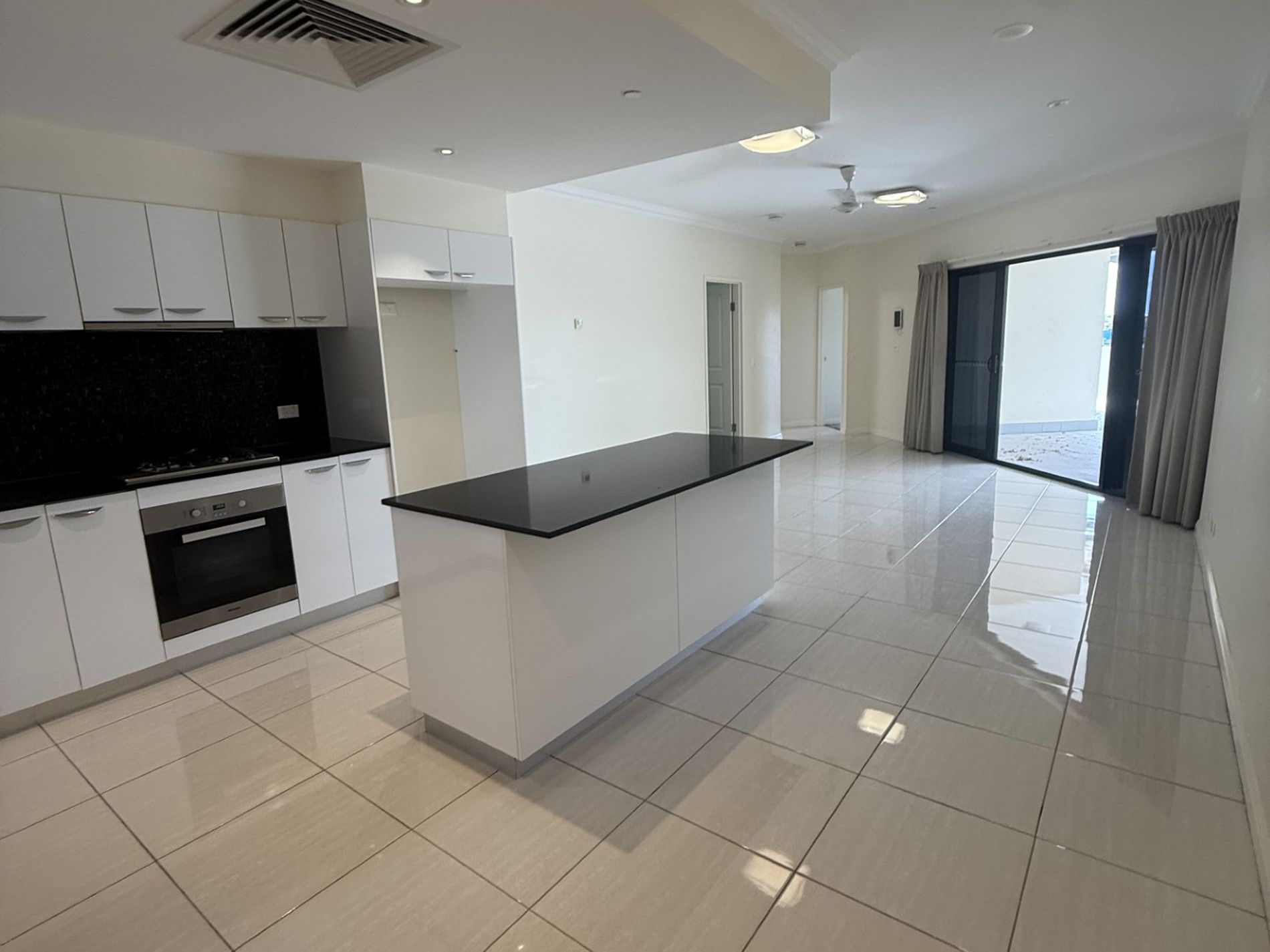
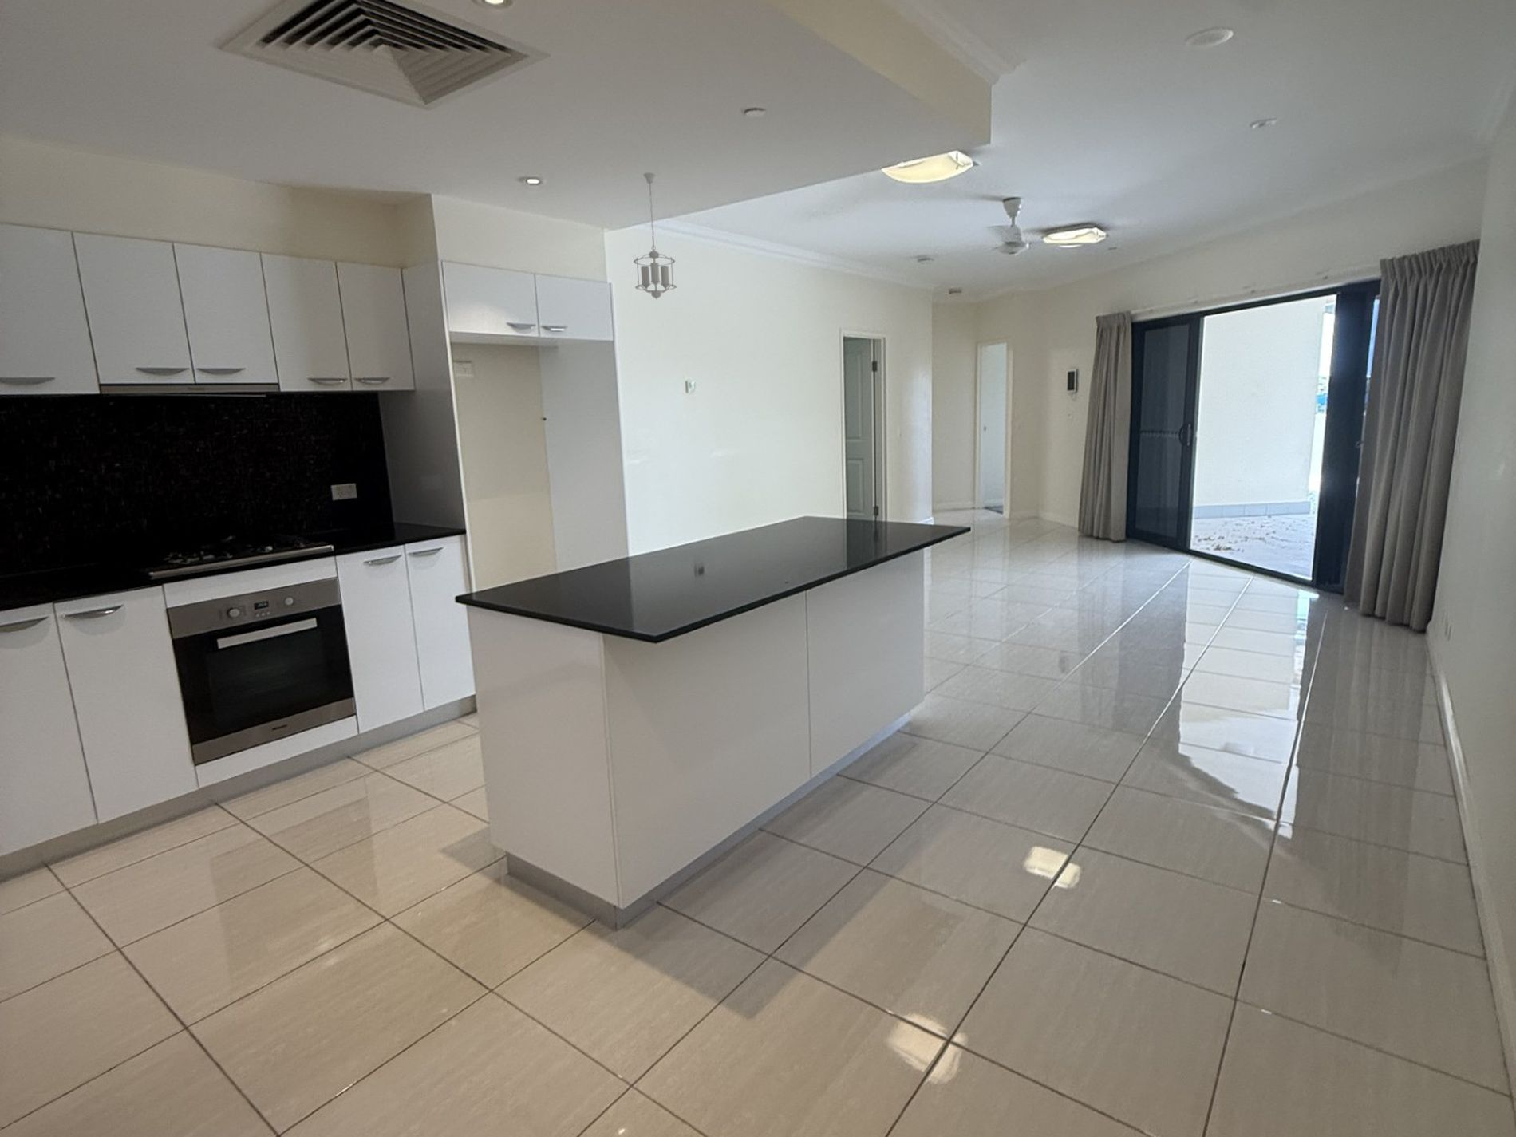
+ pendant light [633,172,677,300]
